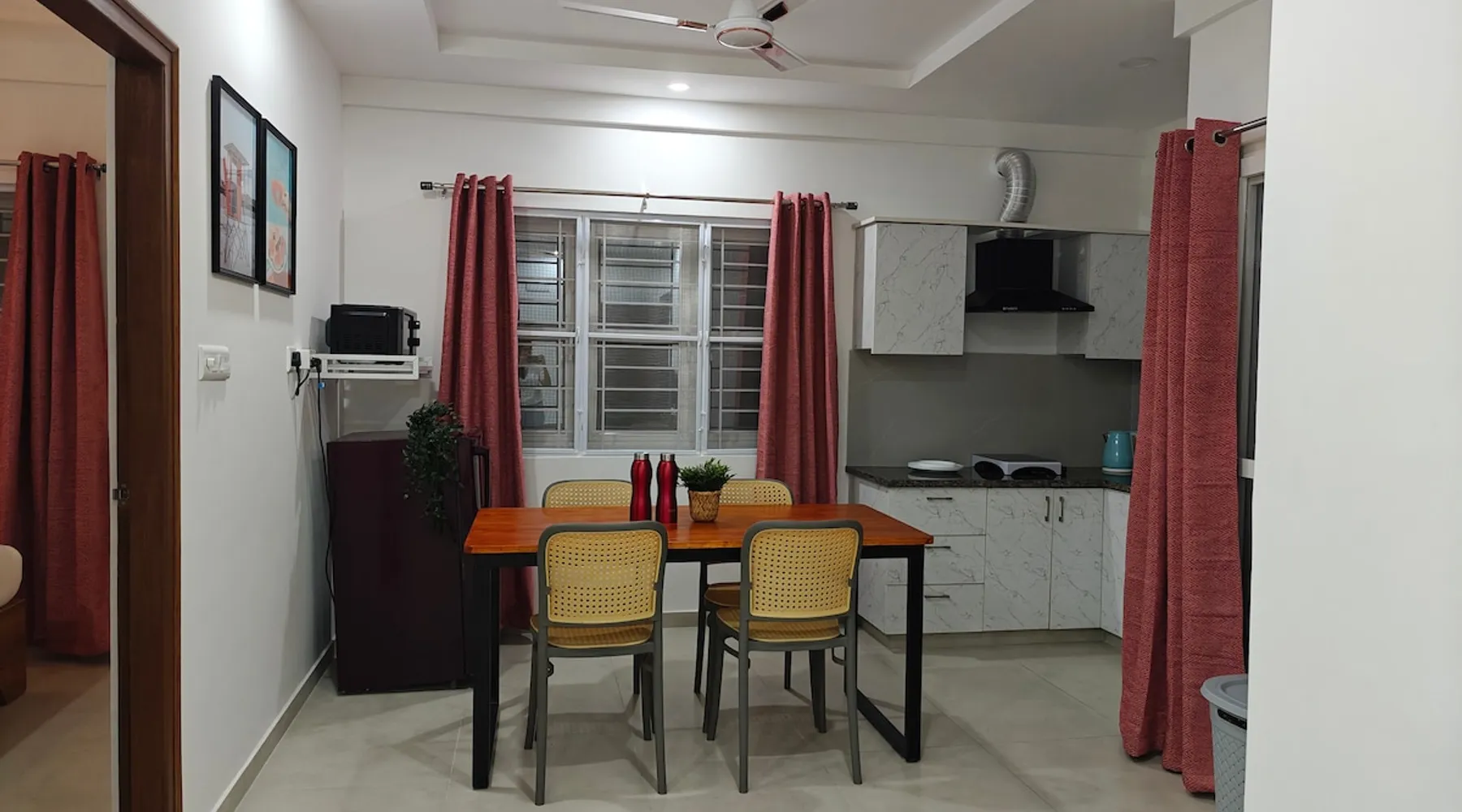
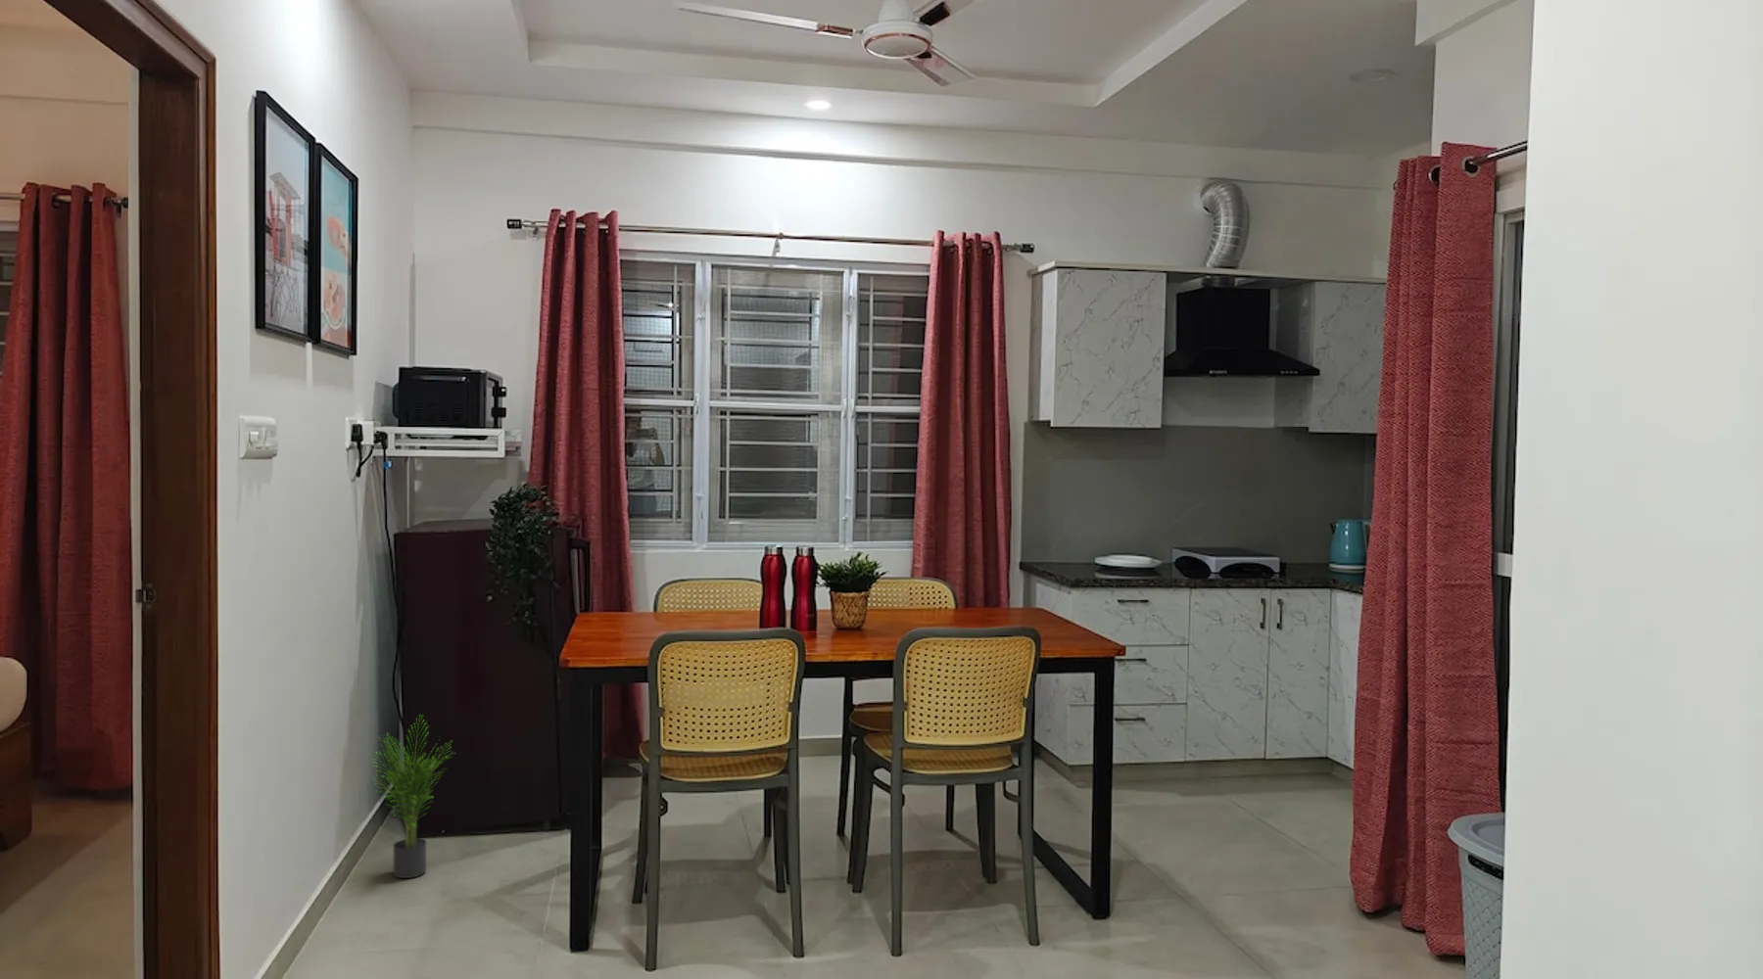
+ potted plant [368,715,456,879]
